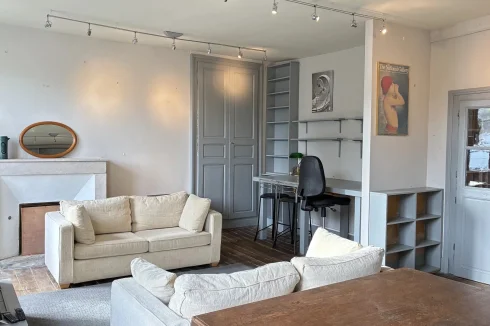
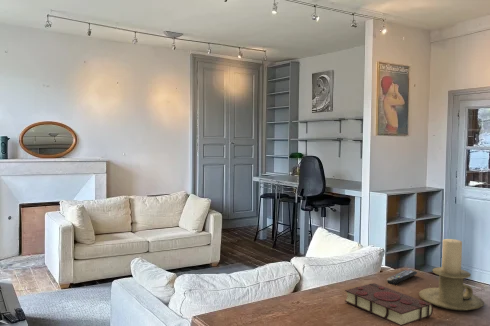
+ book [344,282,434,326]
+ candle holder [418,238,485,312]
+ remote control [386,268,418,286]
